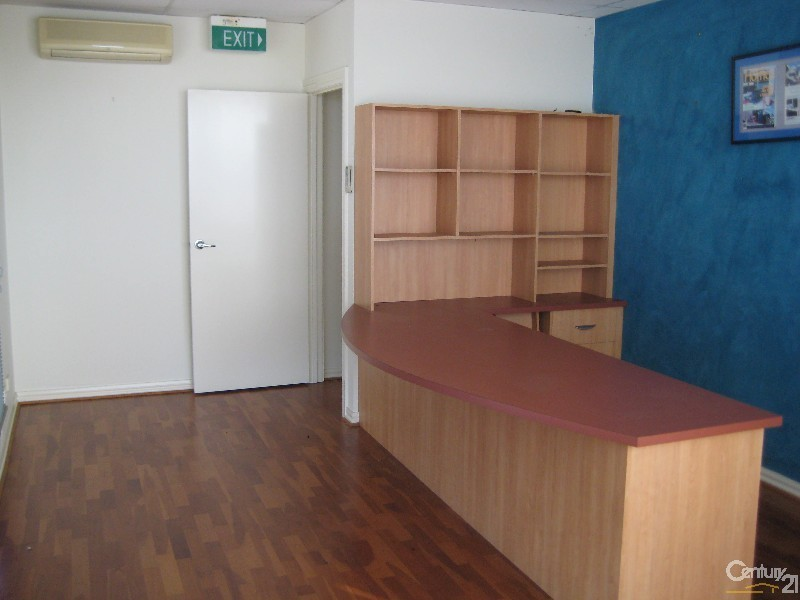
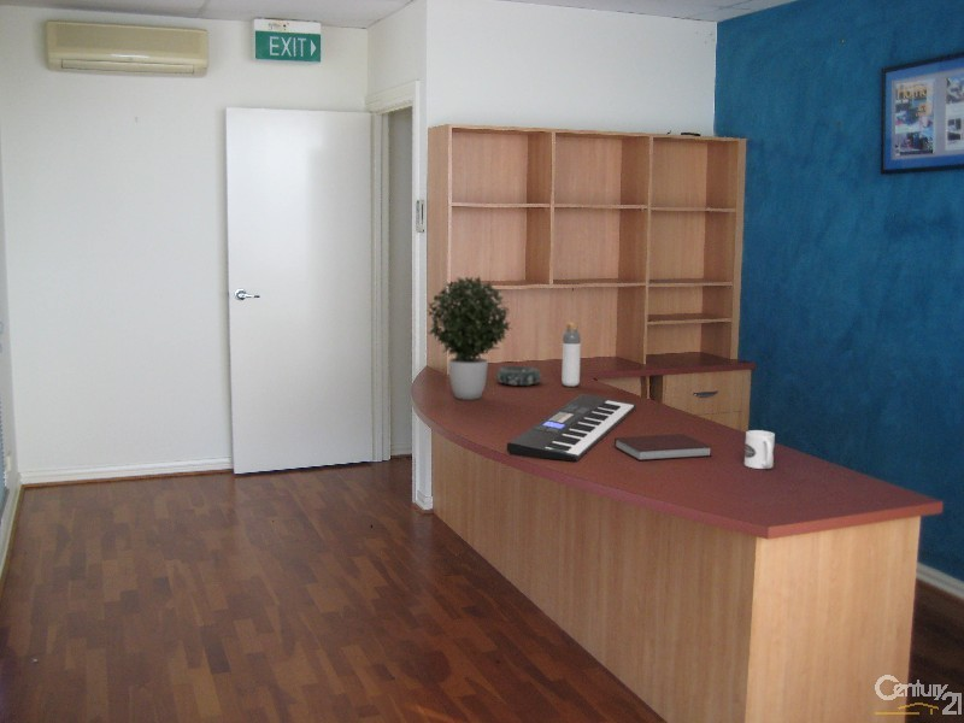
+ mug [743,429,776,470]
+ decorative bowl [495,365,542,387]
+ keyboard [506,393,637,463]
+ notebook [613,433,713,462]
+ bottle [560,322,582,388]
+ potted plant [427,276,515,401]
